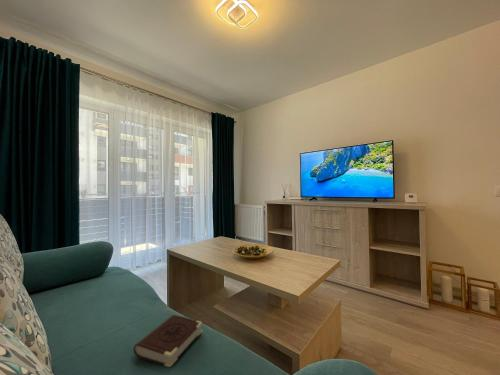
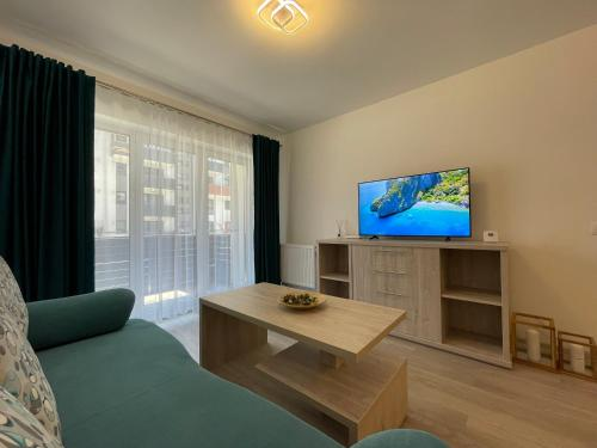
- book [133,314,204,368]
